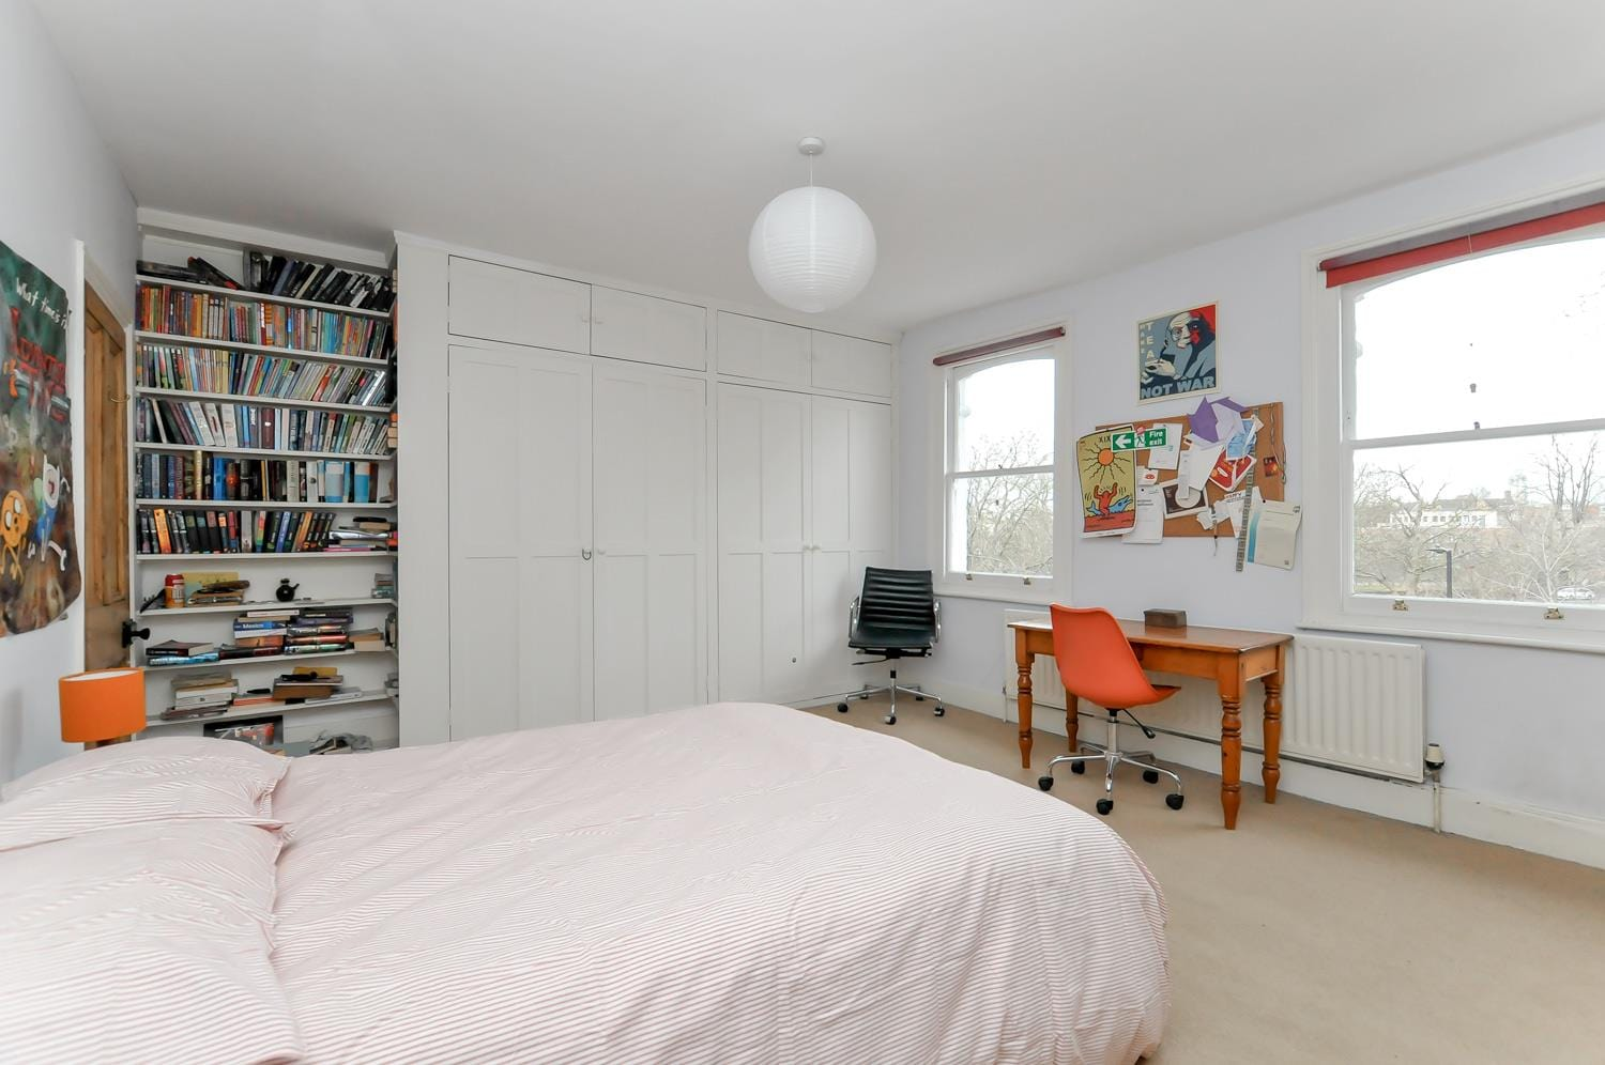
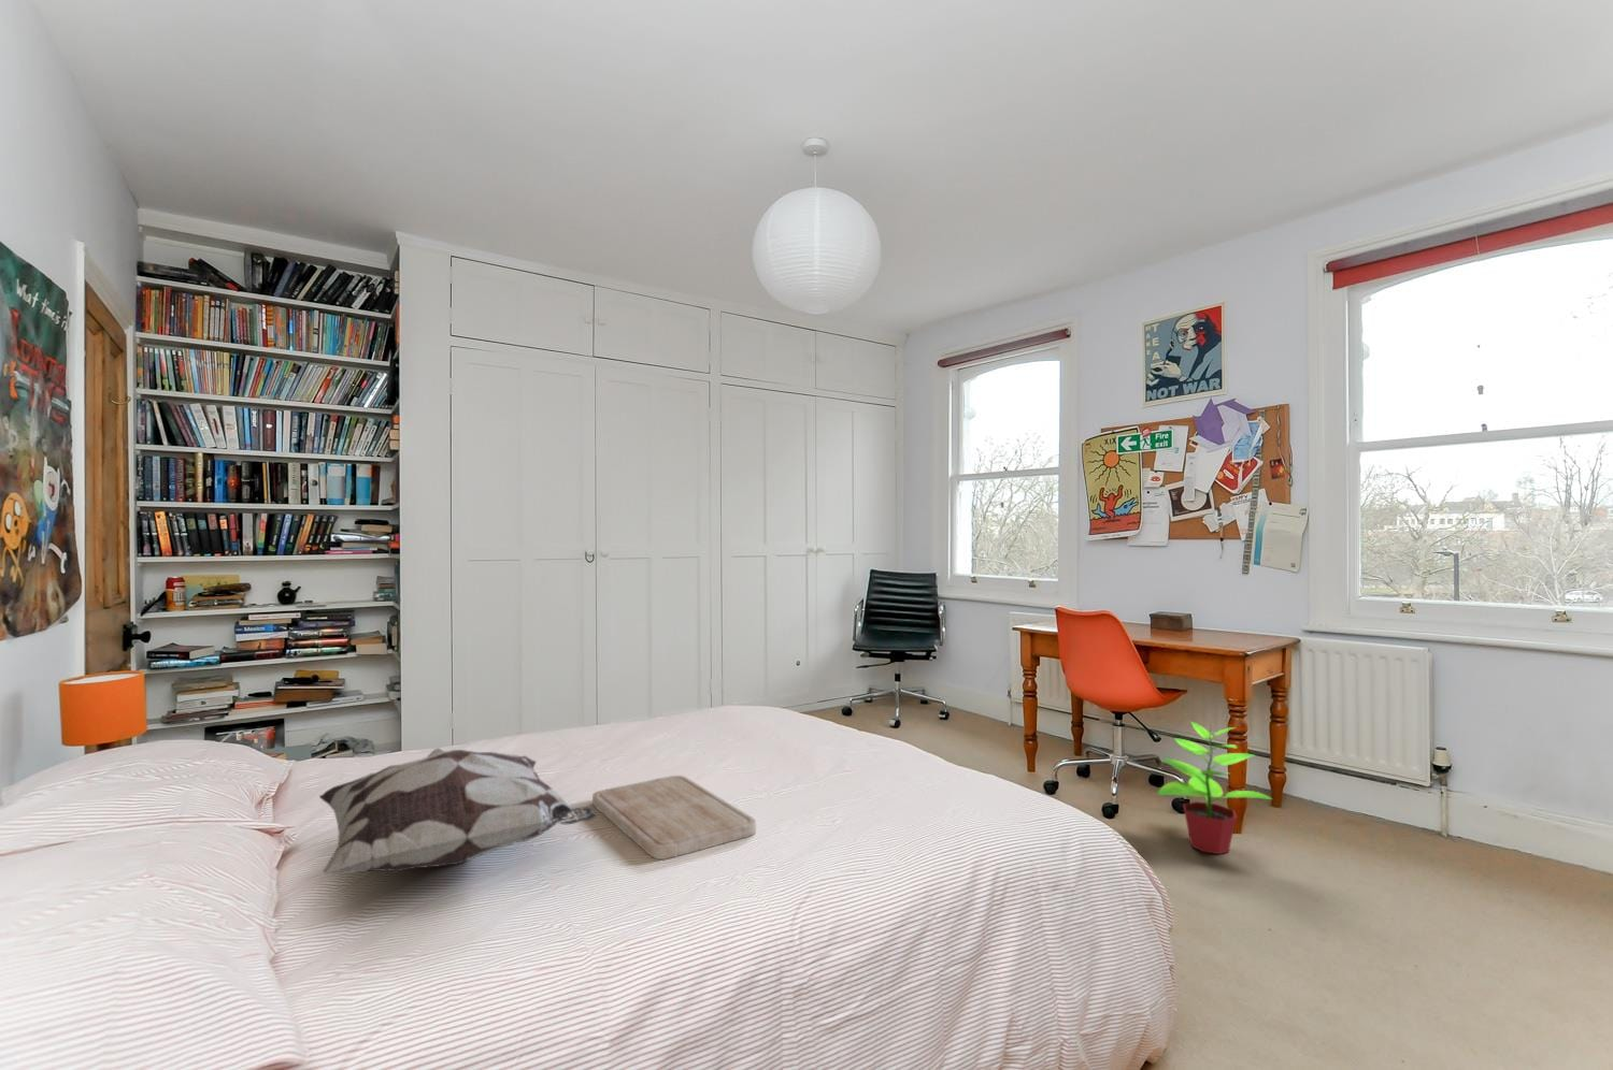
+ cutting board [591,775,758,861]
+ potted plant [1157,720,1274,855]
+ decorative pillow [318,746,597,875]
